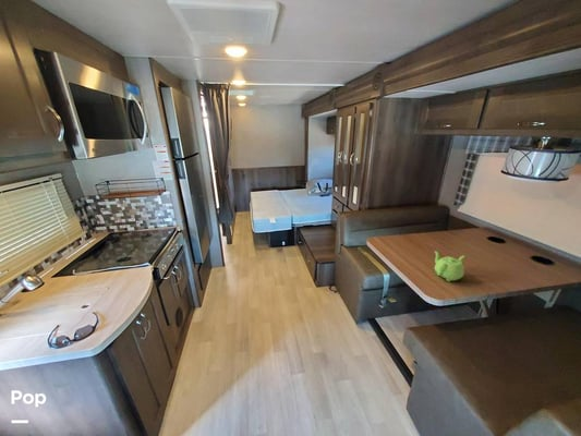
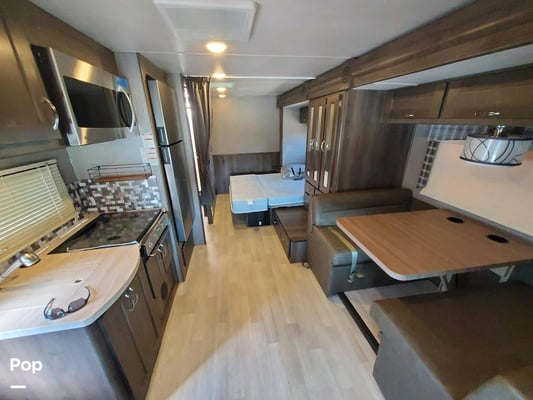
- teapot [433,250,465,282]
